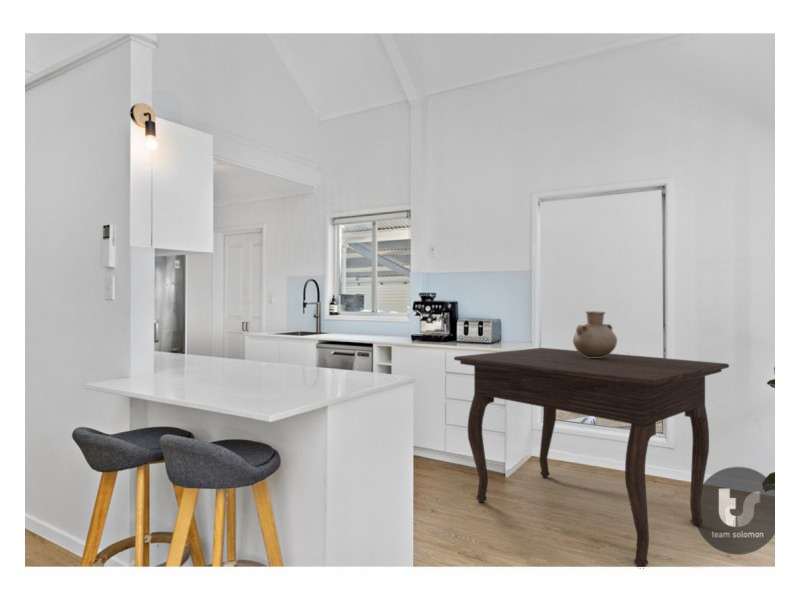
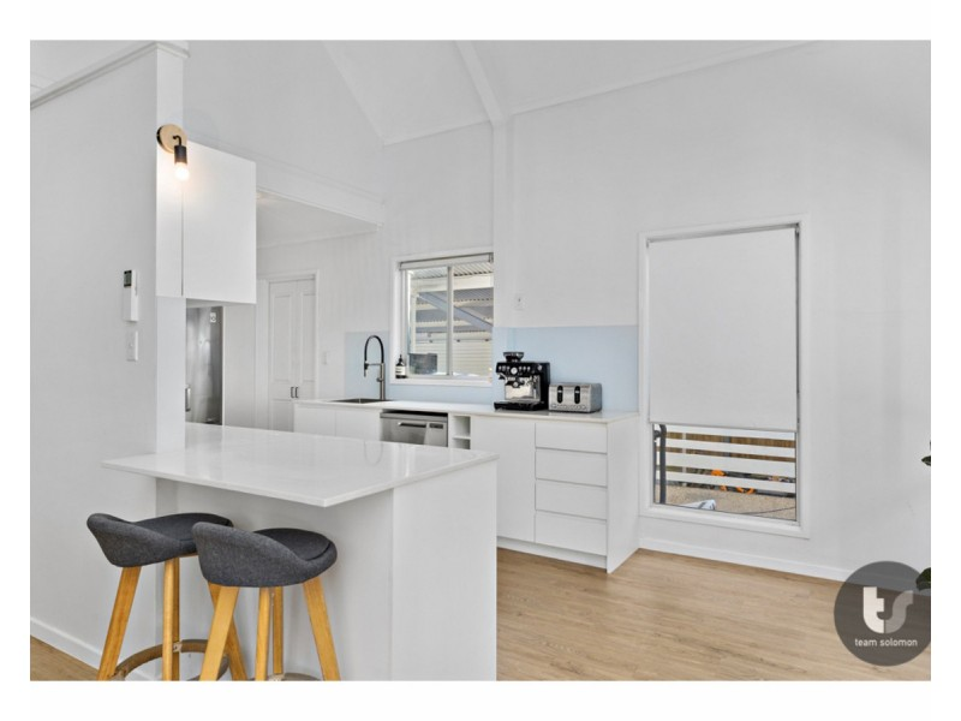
- vase [572,310,618,358]
- dining table [453,347,730,570]
